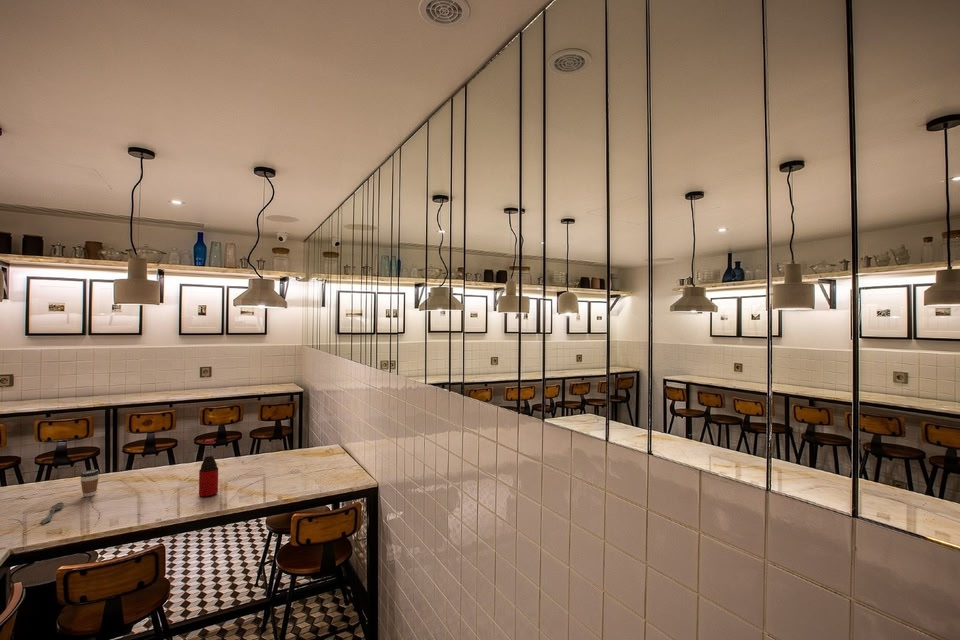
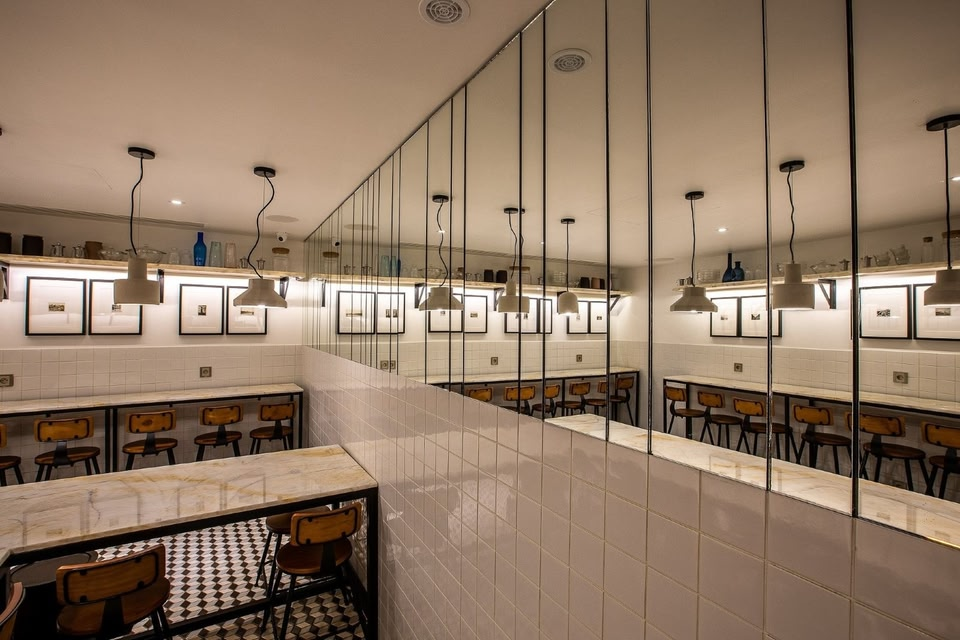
- spoon [40,501,65,525]
- coffee cup [79,469,100,498]
- bottle [198,438,219,497]
